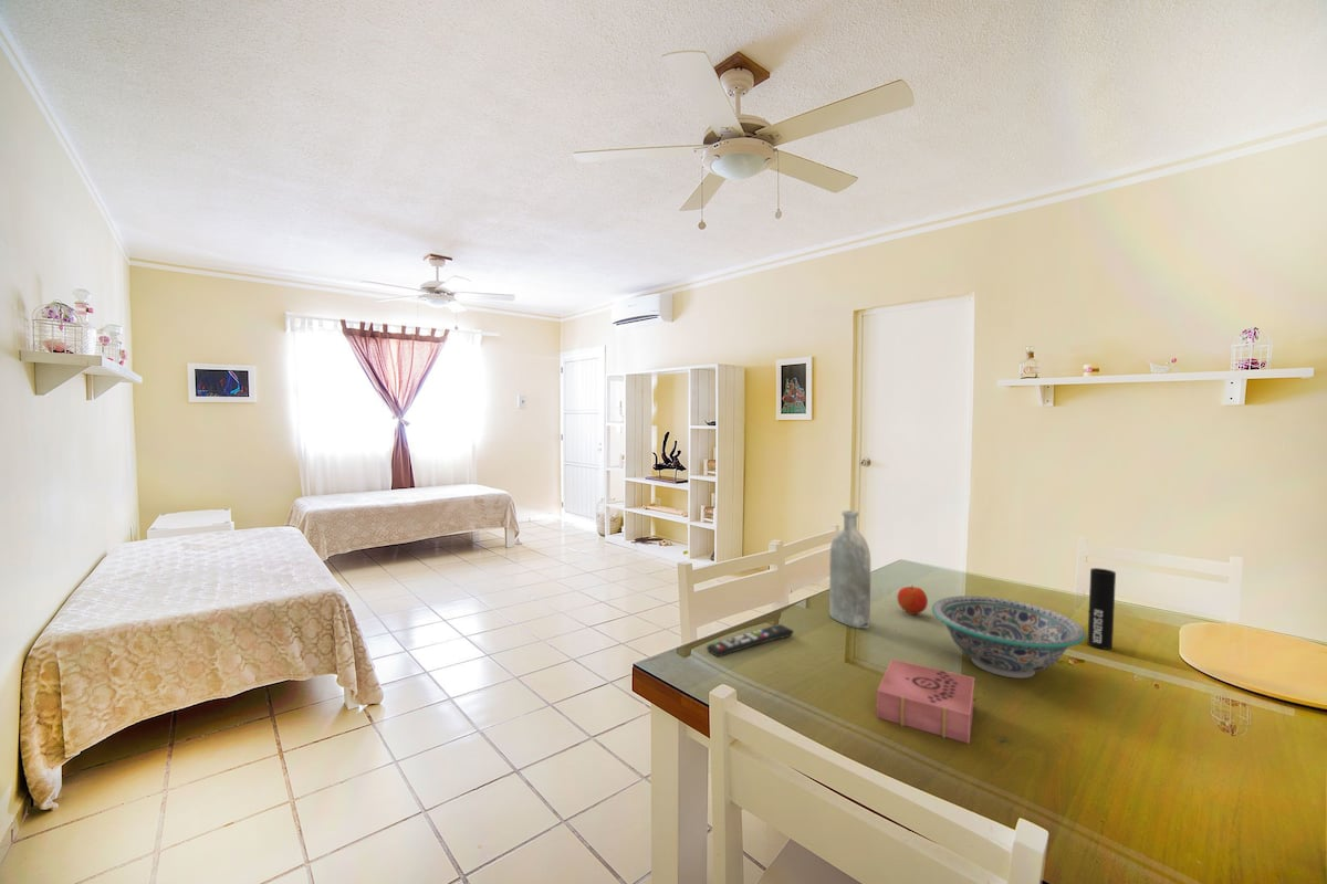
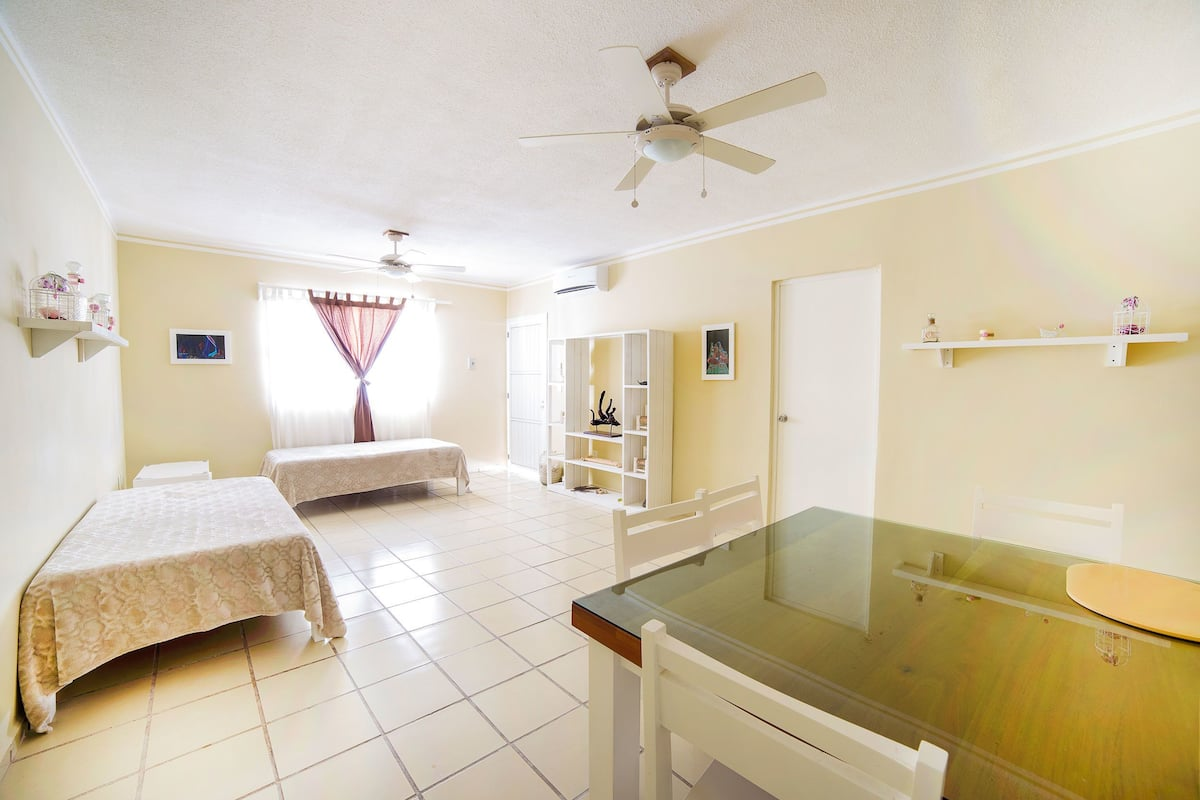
- decorative bowl [931,594,1087,680]
- apple [896,586,929,615]
- bottle [828,509,871,630]
- cup [1086,567,1117,651]
- remote control [706,623,794,657]
- book [876,659,975,745]
